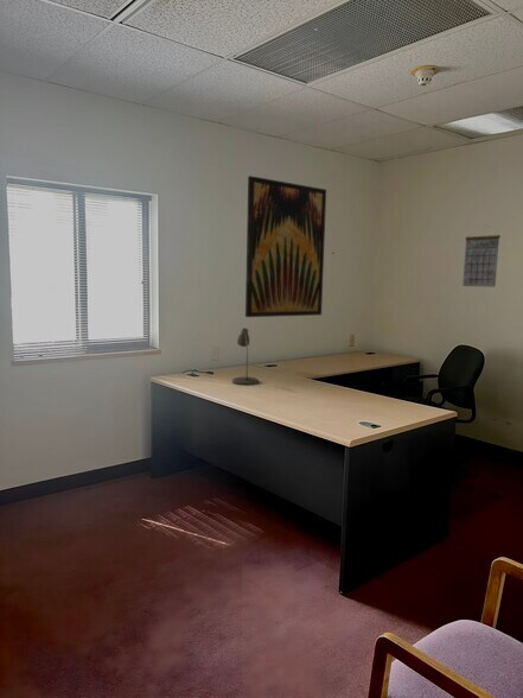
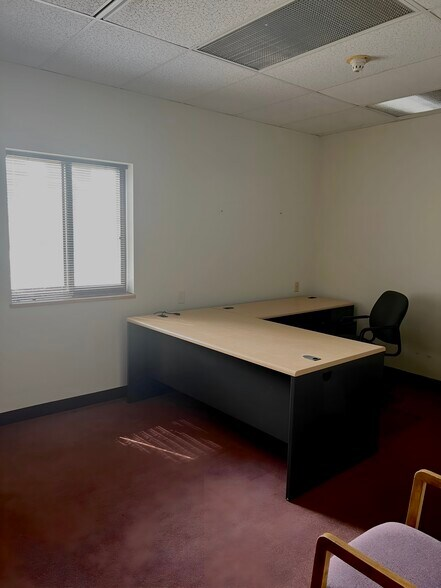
- desk lamp [231,326,260,386]
- wall art [244,174,327,318]
- calendar [461,224,502,288]
